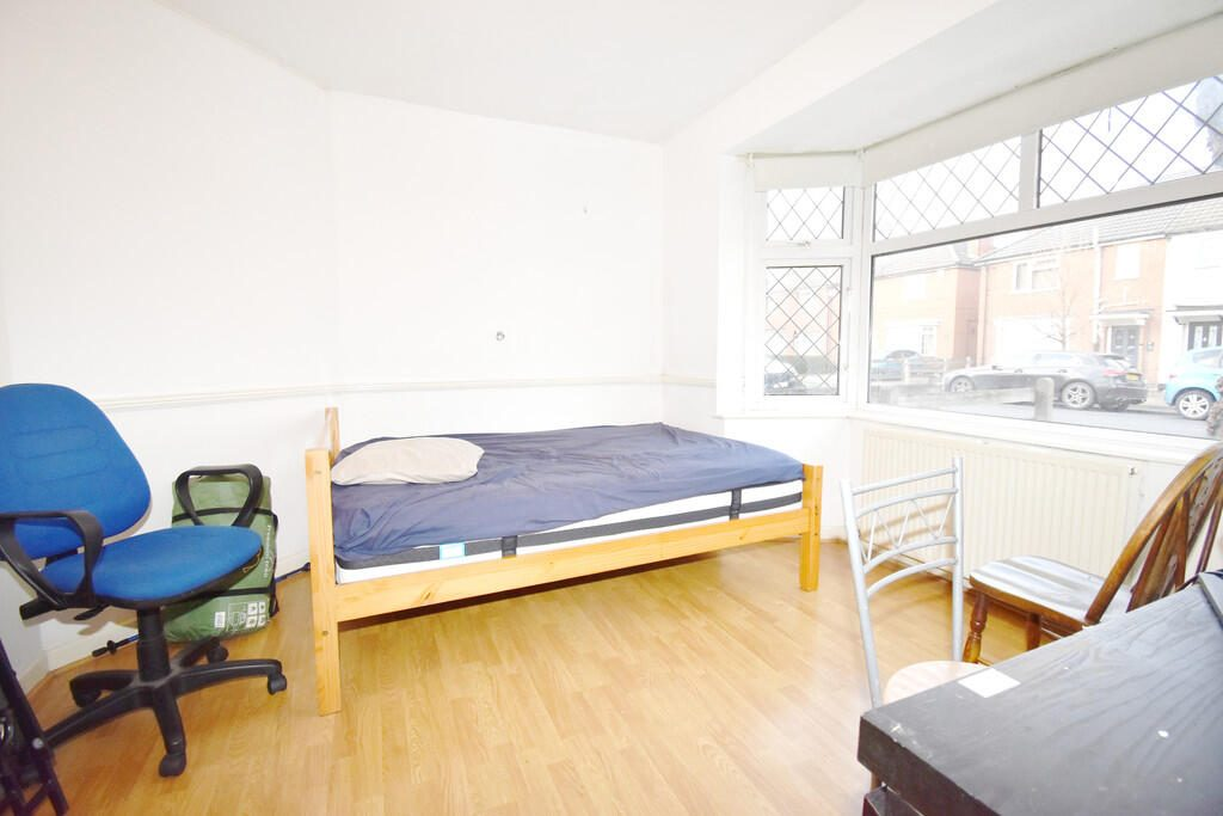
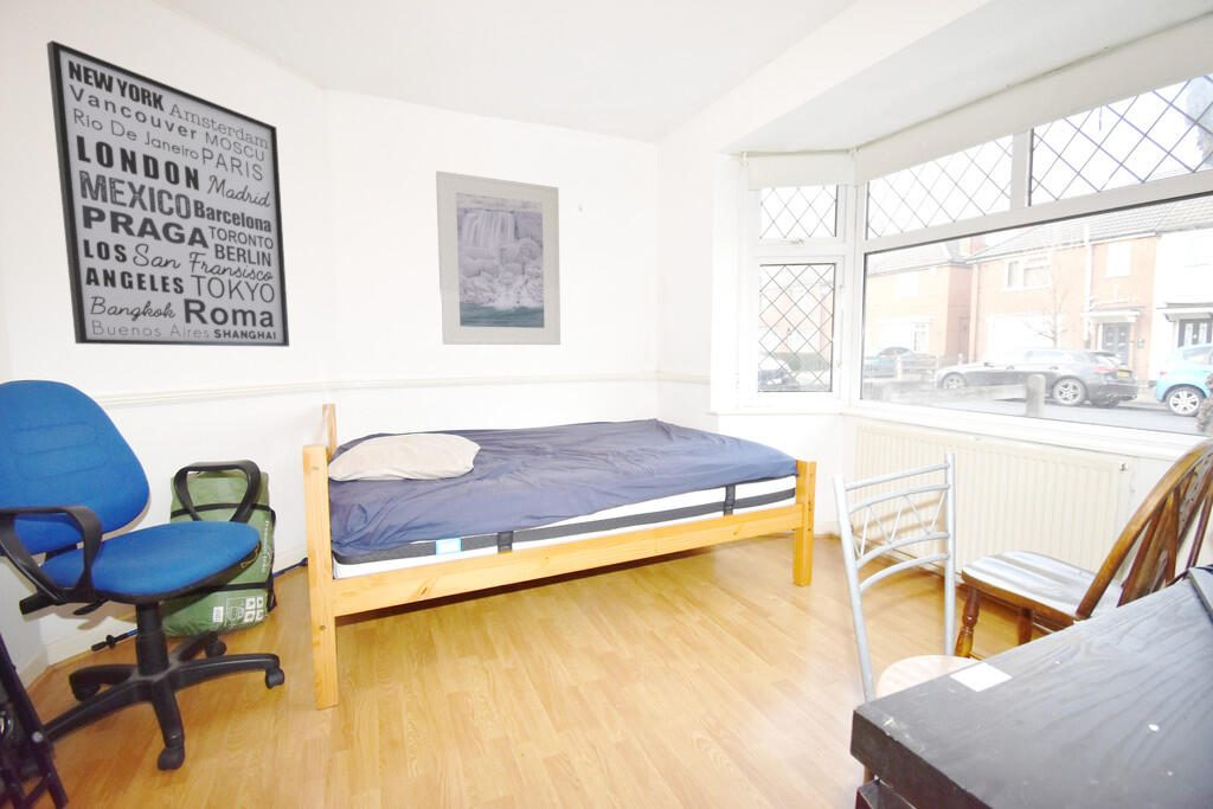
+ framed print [435,169,561,346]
+ wall art [46,39,290,348]
